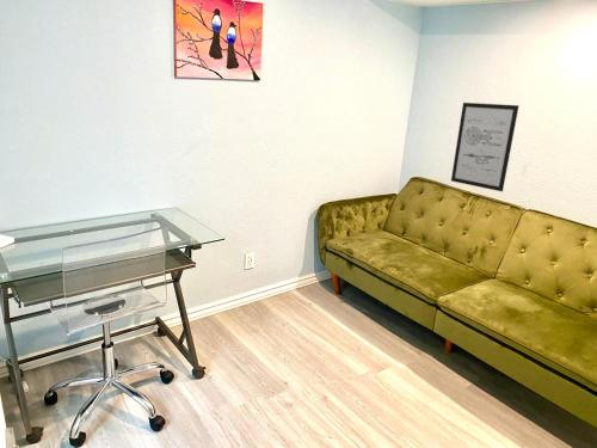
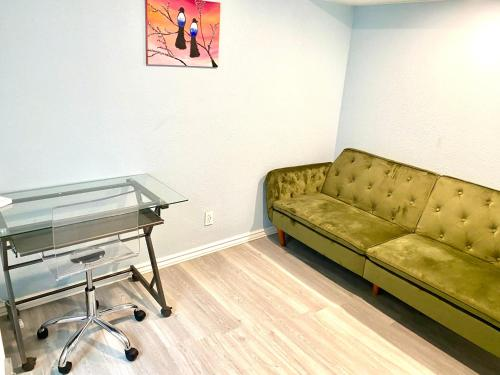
- wall art [450,102,519,192]
